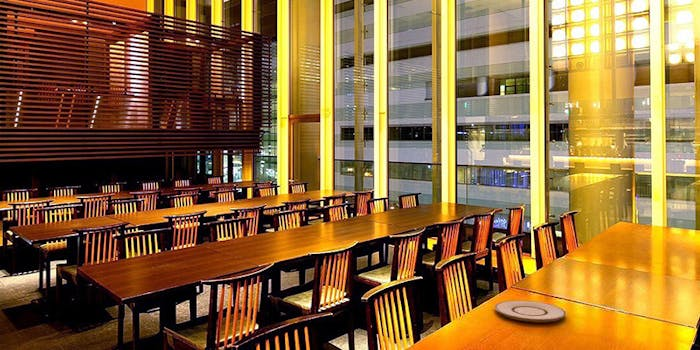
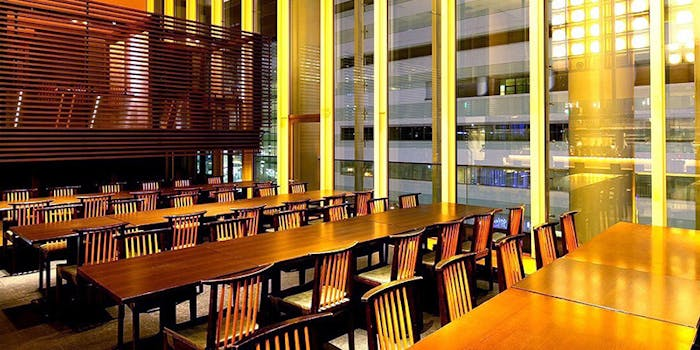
- plate [494,300,567,323]
